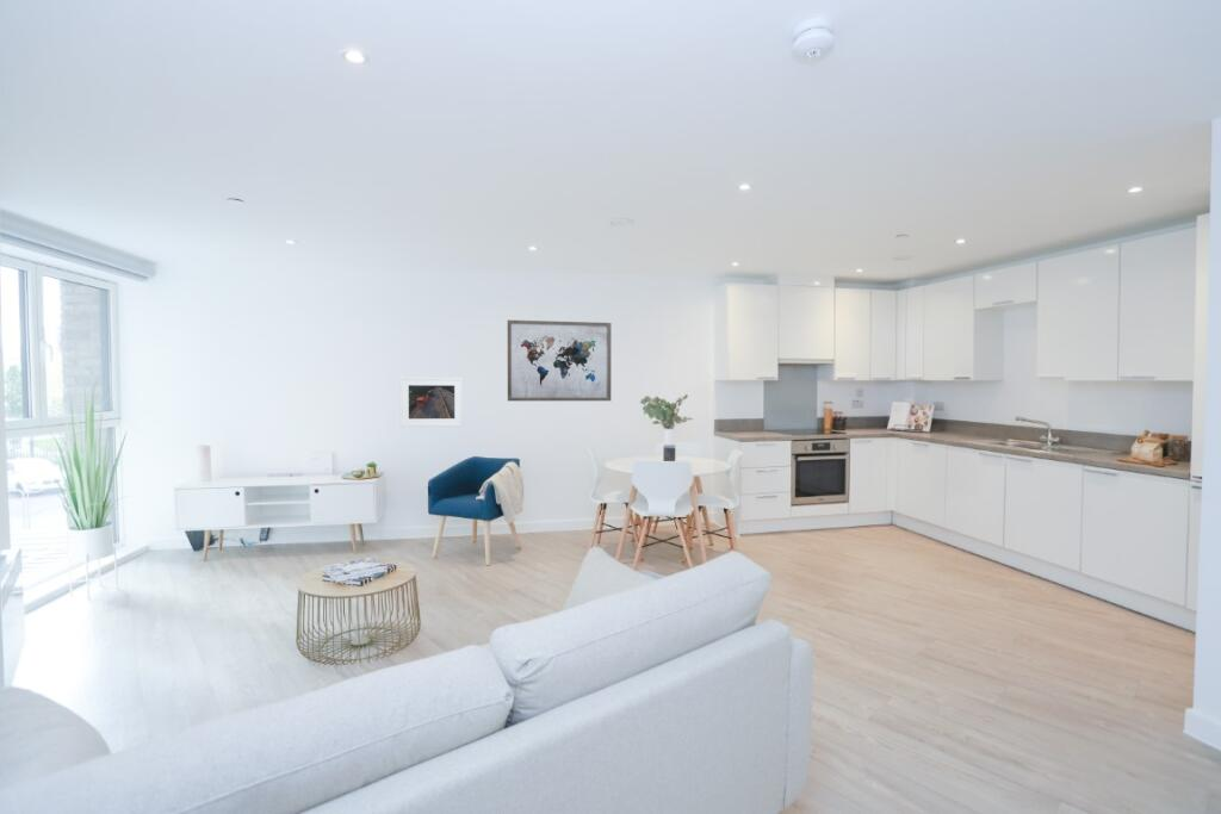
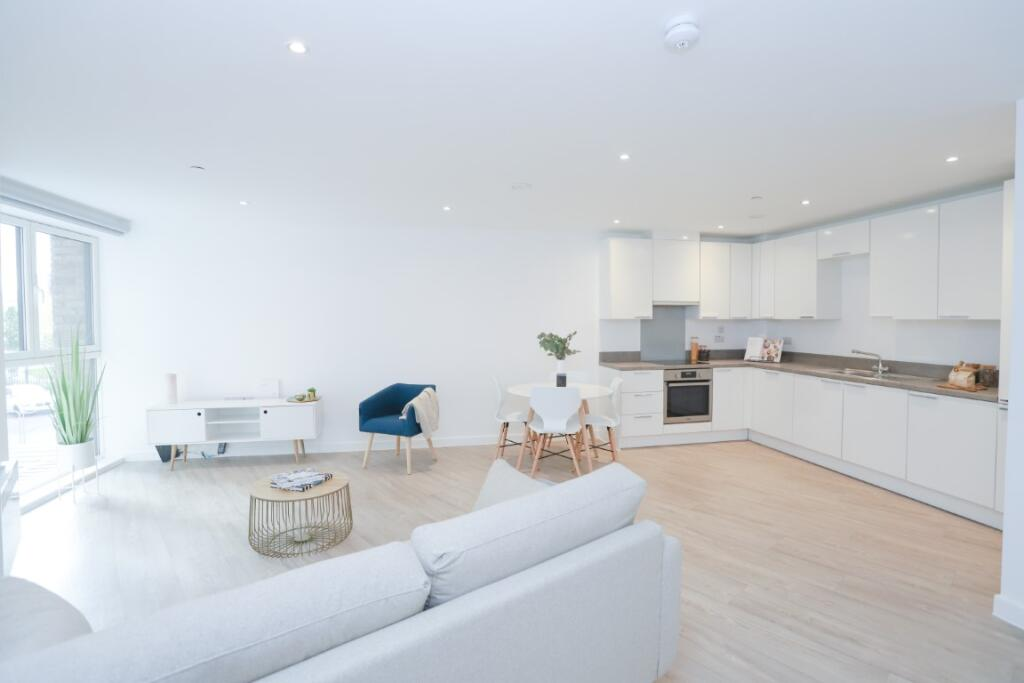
- wall art [507,319,613,402]
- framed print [398,377,464,428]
